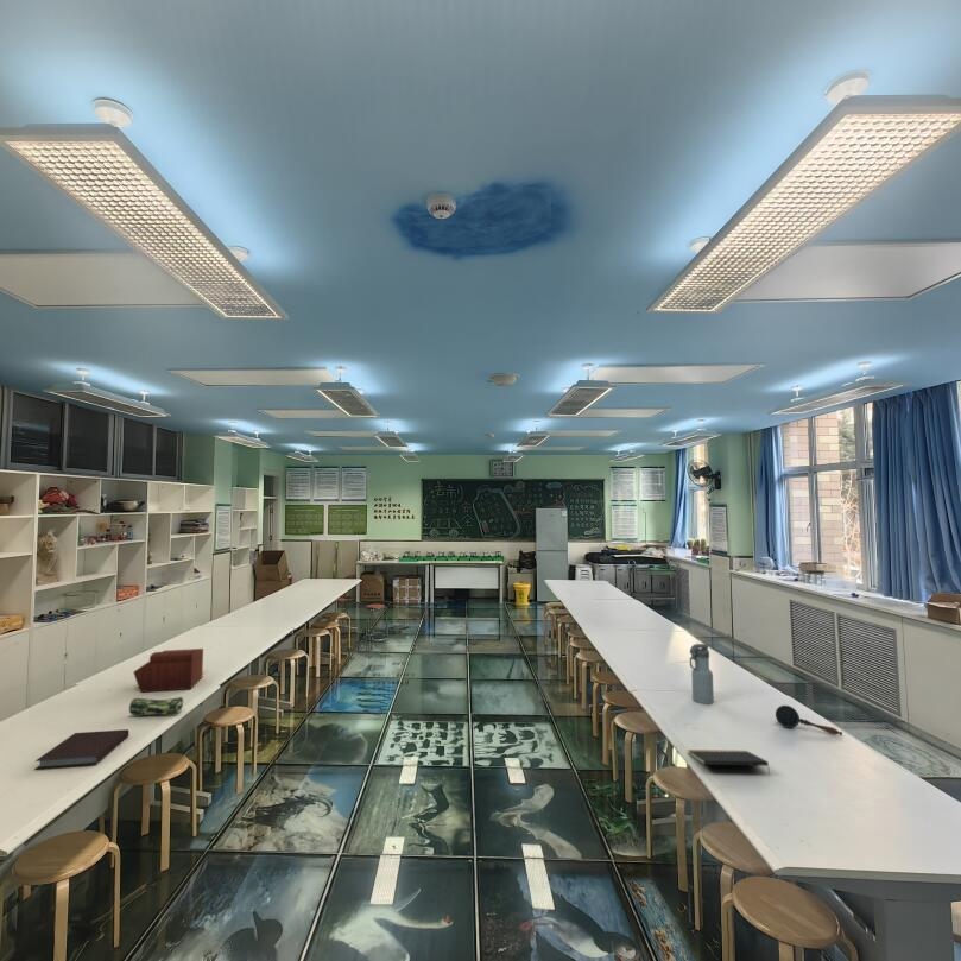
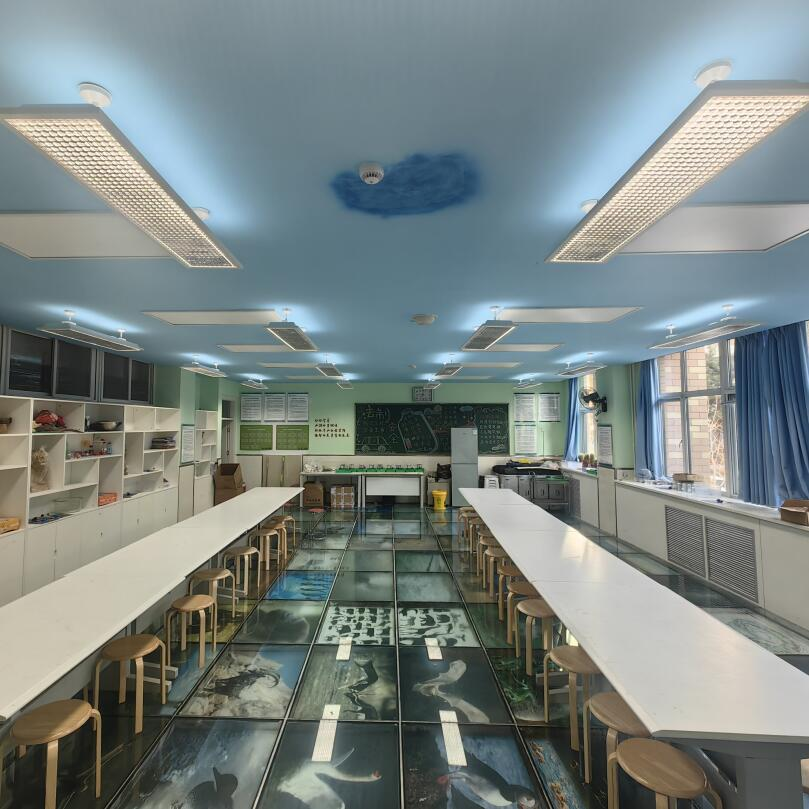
- water bottle [689,643,715,706]
- notepad [687,748,771,775]
- pencil case [128,695,184,717]
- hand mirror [775,704,843,736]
- notebook [33,728,131,771]
- sewing box [132,647,204,694]
